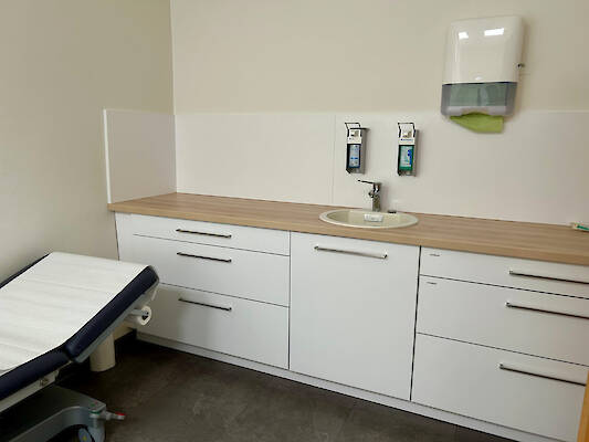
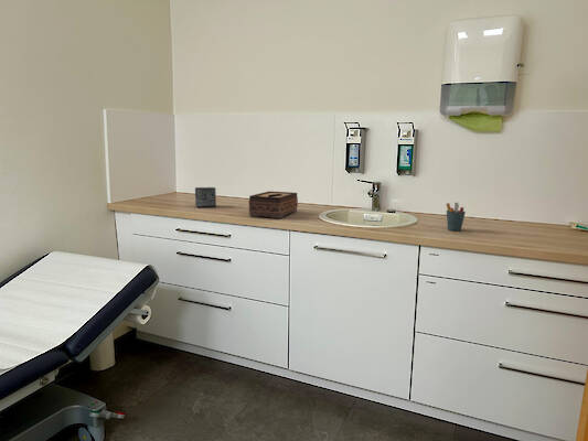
+ tissue box [248,191,299,219]
+ pen holder [445,202,467,232]
+ small box [194,186,217,208]
